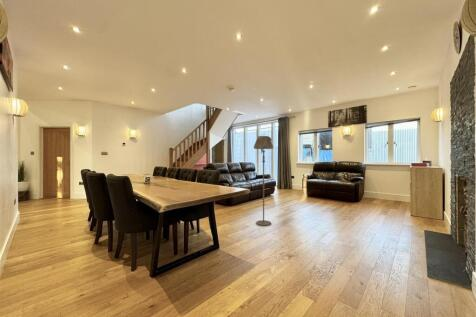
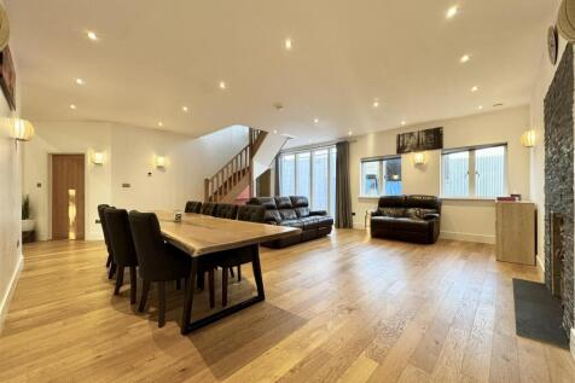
- floor lamp [253,135,274,227]
